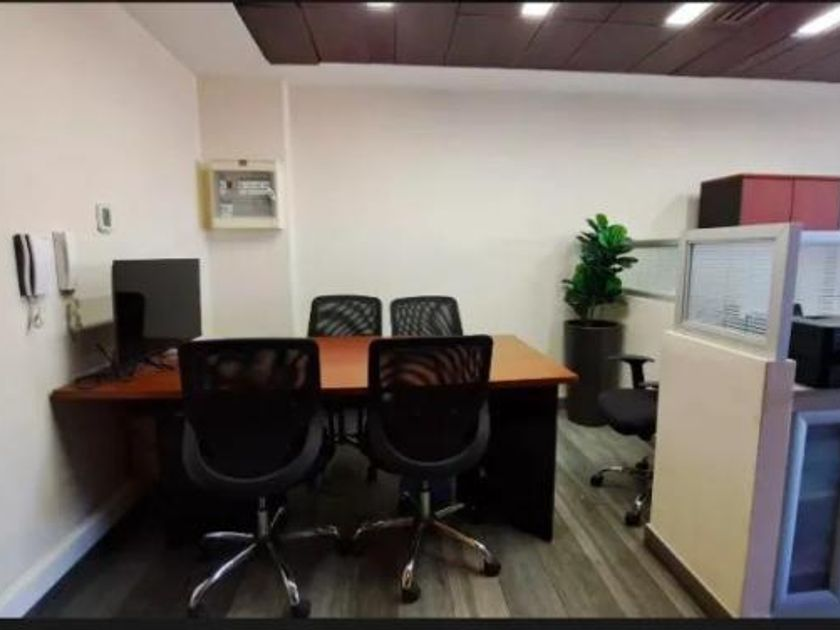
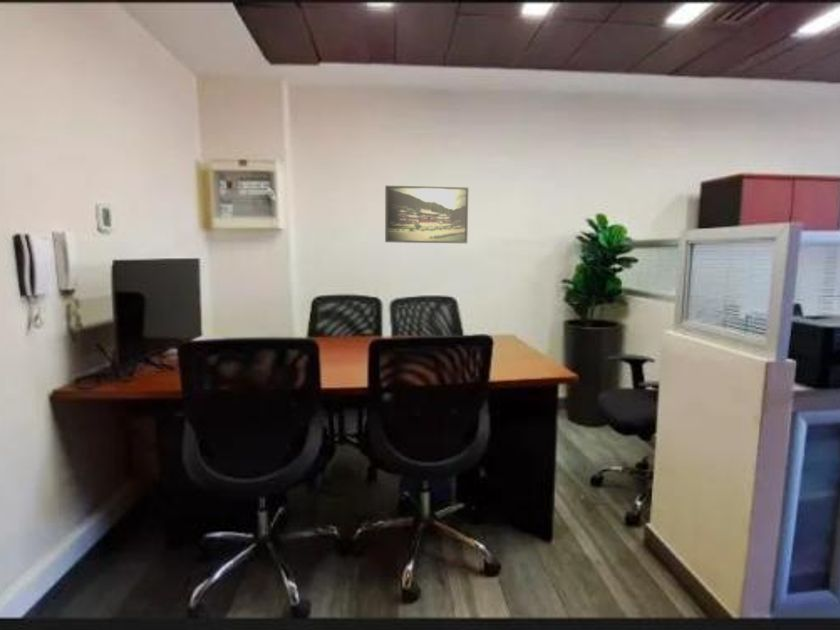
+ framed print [384,185,470,244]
